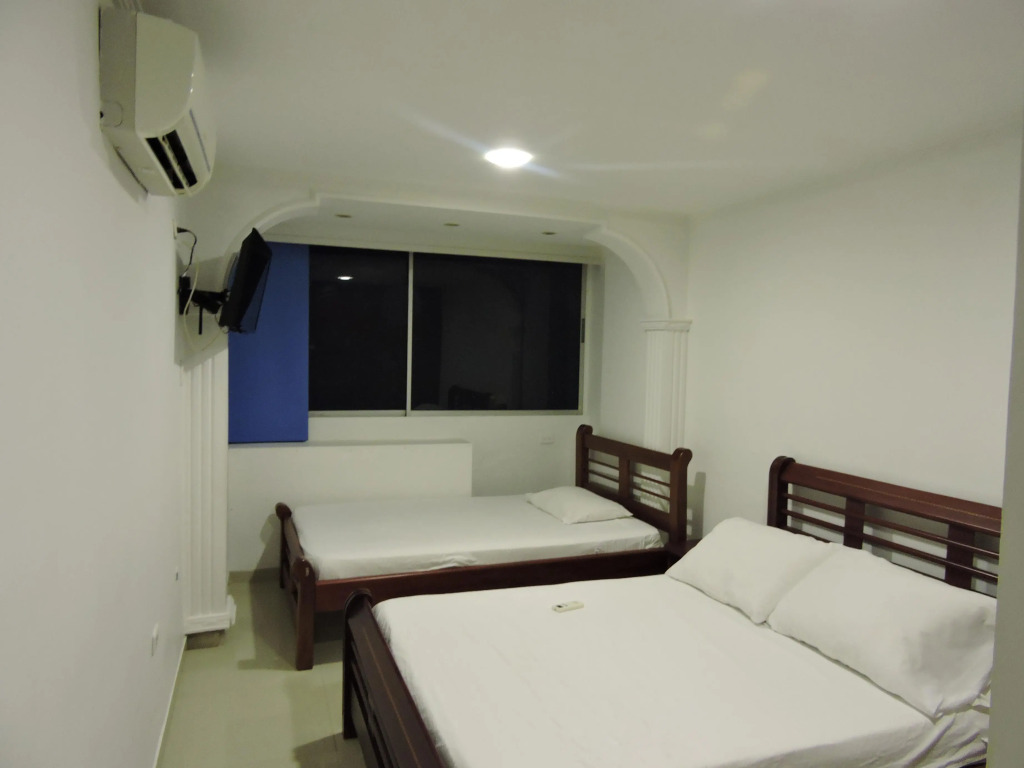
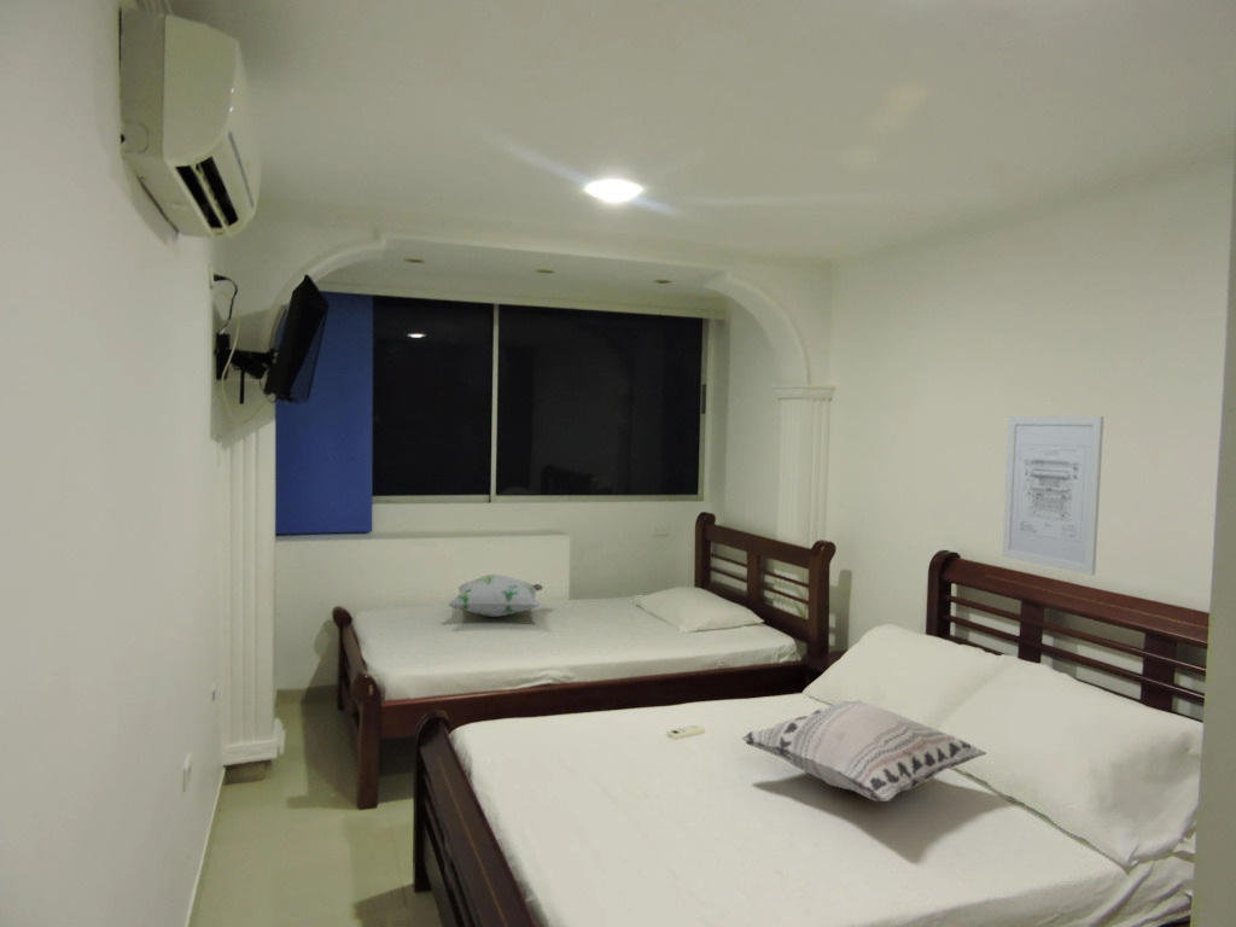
+ decorative pillow [448,573,544,618]
+ decorative pillow [741,699,987,803]
+ wall art [1001,415,1104,577]
